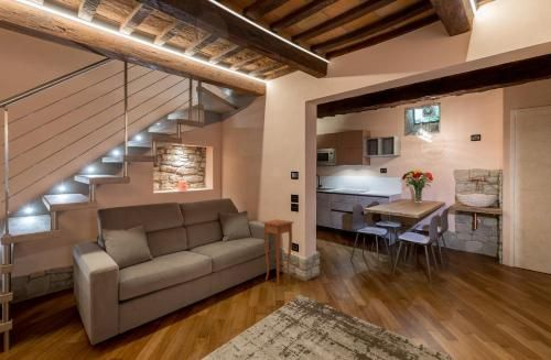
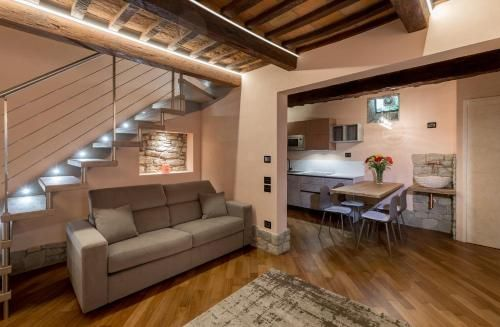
- side table [261,218,295,286]
